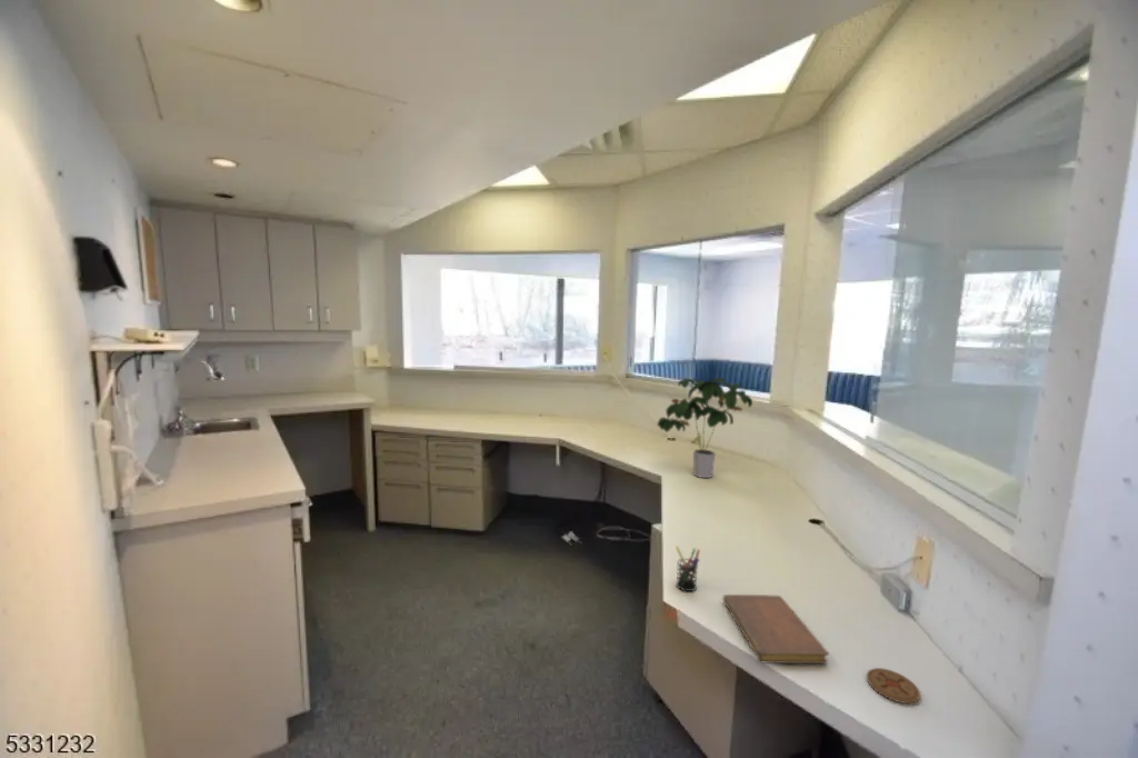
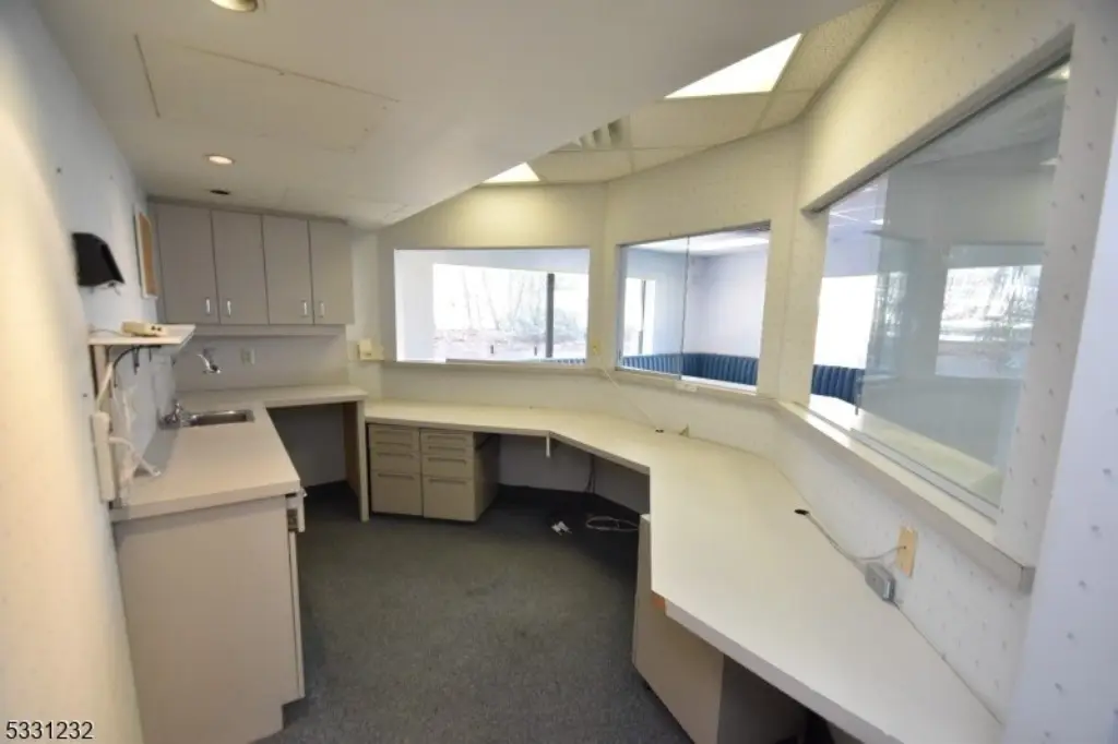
- pen holder [675,545,701,592]
- coaster [866,667,921,705]
- potted plant [656,377,753,479]
- notebook [722,594,830,665]
